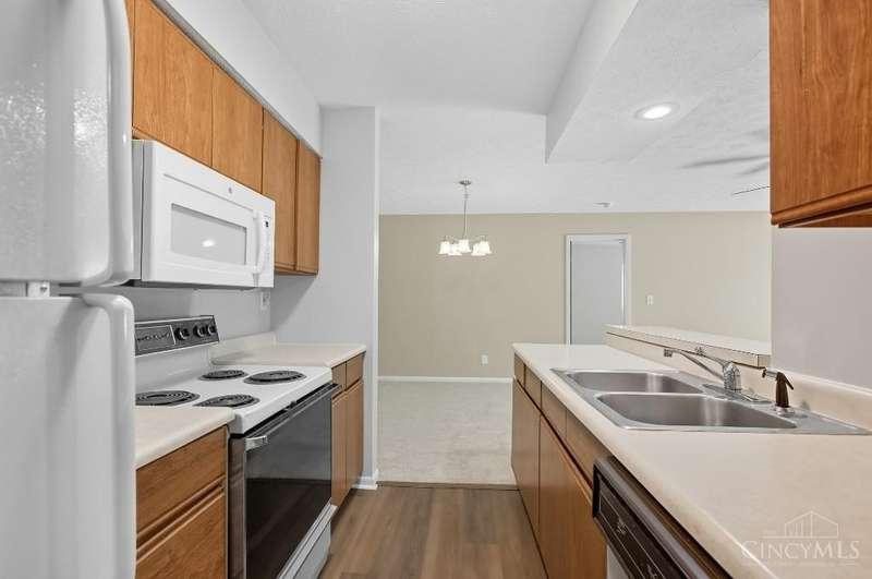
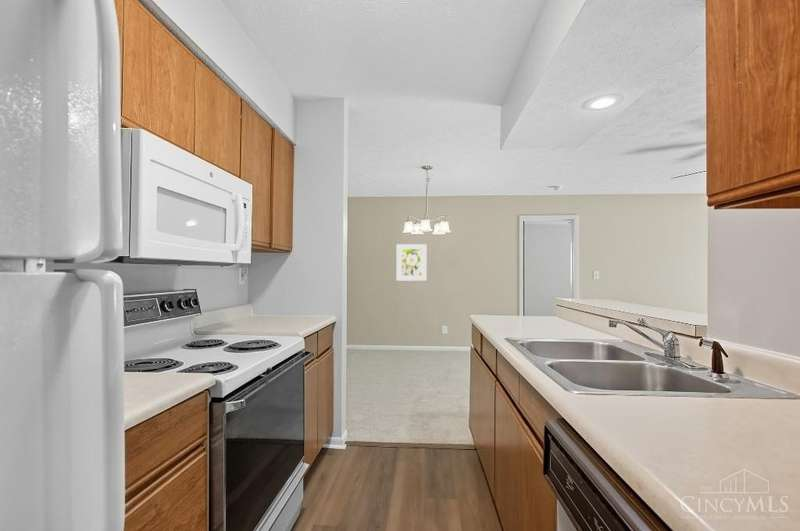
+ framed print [396,243,427,282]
